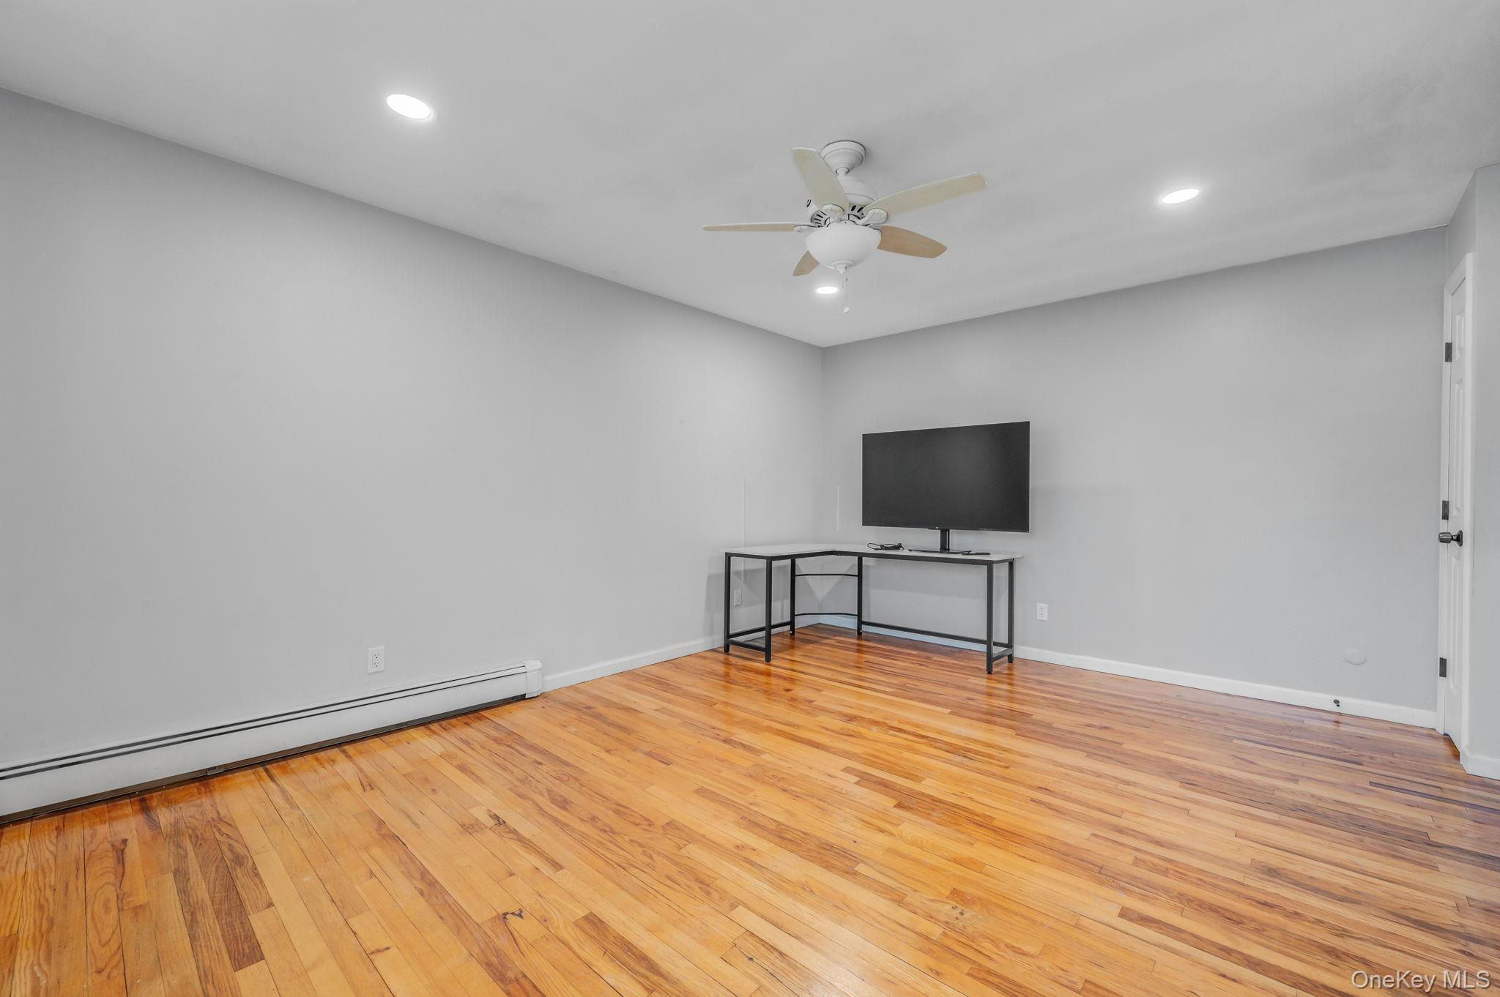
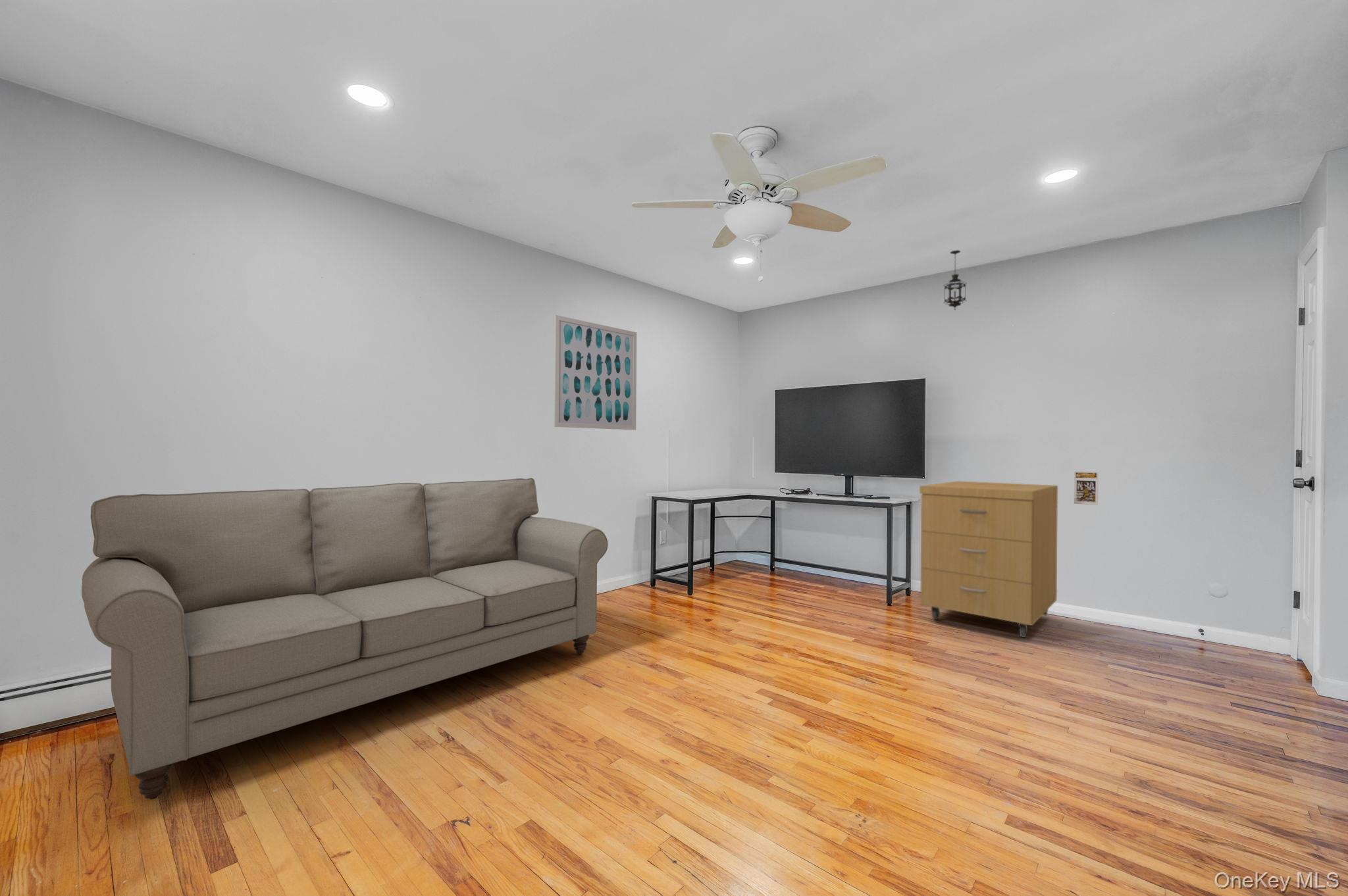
+ trading card display case [1074,471,1099,506]
+ storage cabinet [919,480,1058,638]
+ wall art [554,314,637,431]
+ sofa [81,478,609,800]
+ hanging lantern [943,249,968,311]
